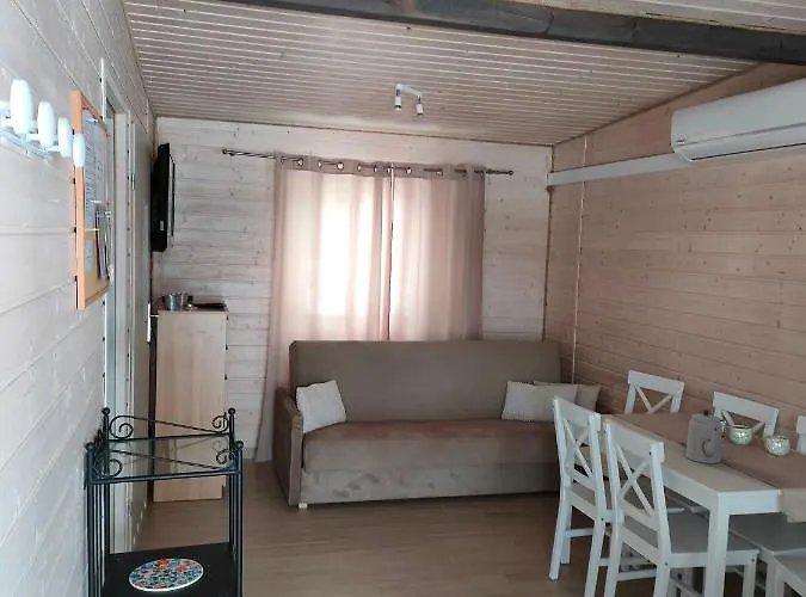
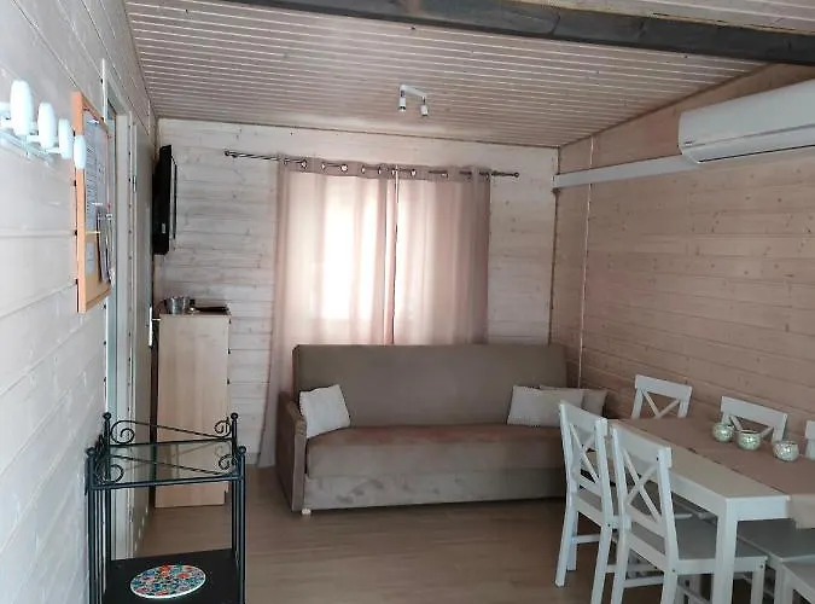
- teapot [684,408,722,464]
